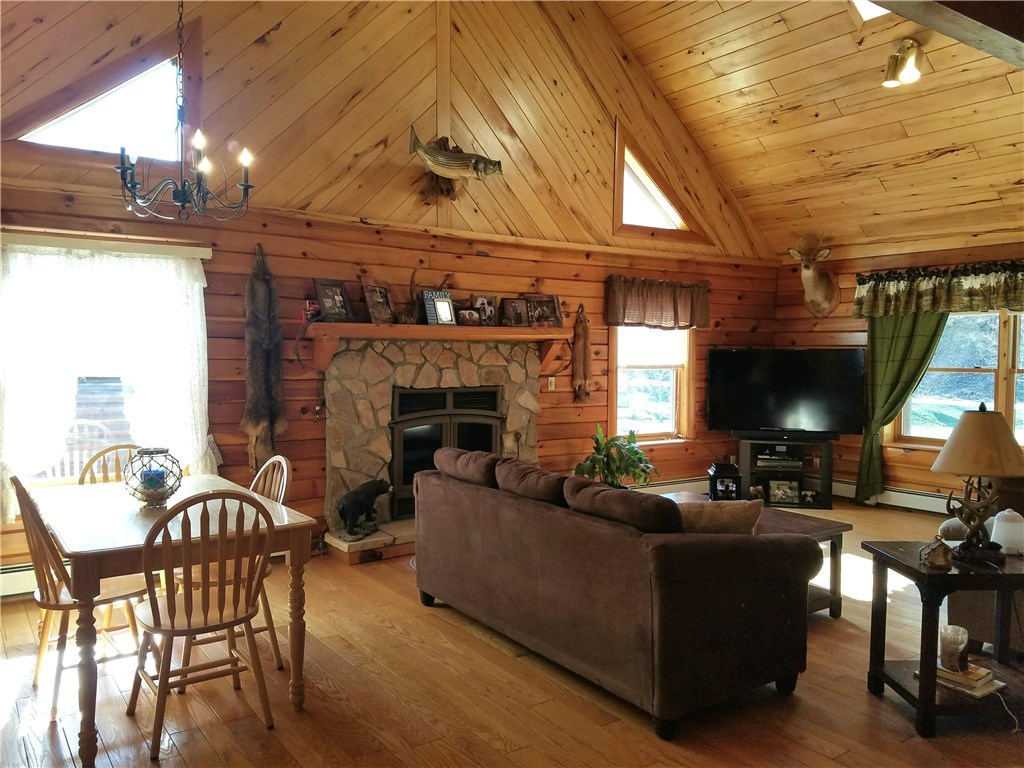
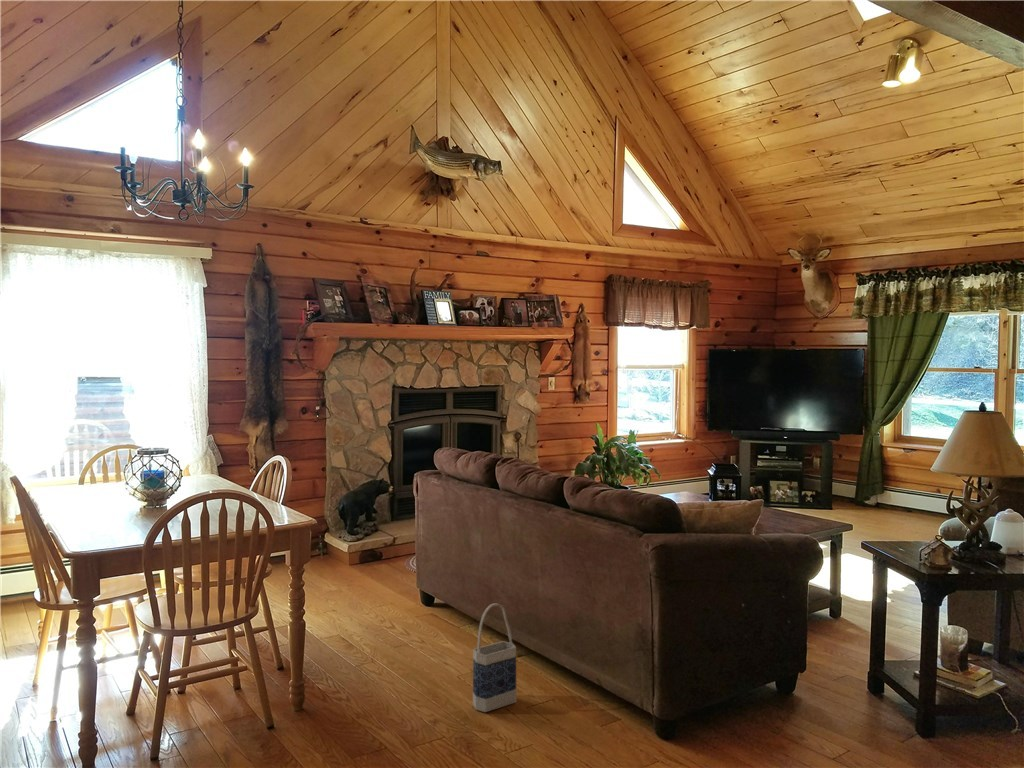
+ bag [472,603,518,713]
